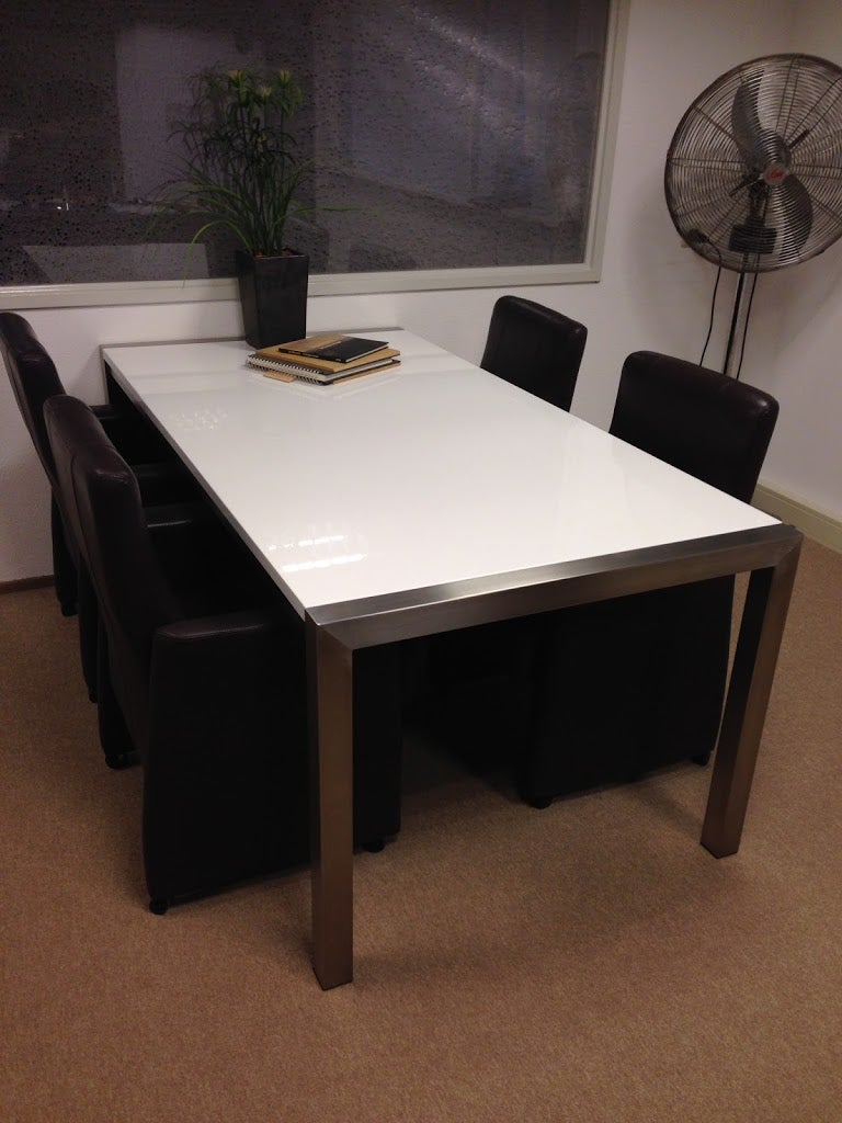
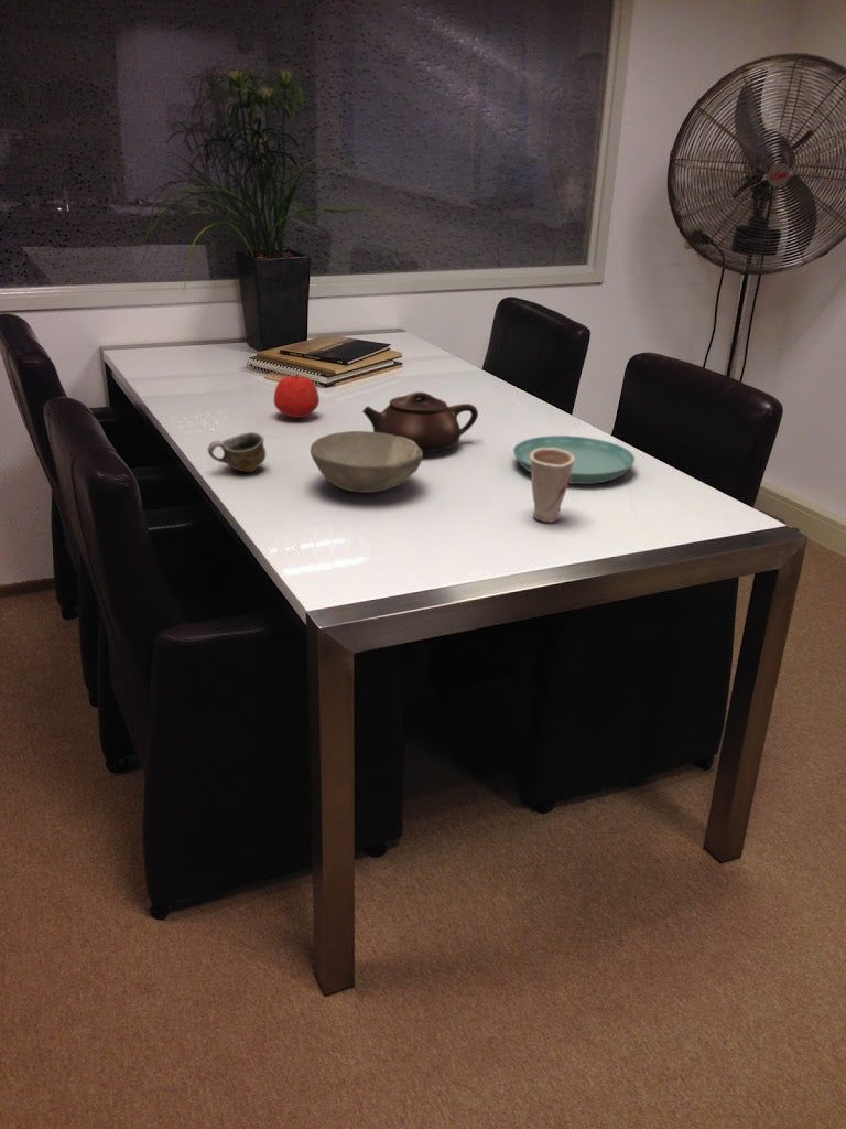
+ teapot [361,391,479,453]
+ apple [273,373,321,419]
+ cup [530,448,575,524]
+ saucer [512,434,637,485]
+ cup [207,431,267,473]
+ bowl [310,430,424,494]
